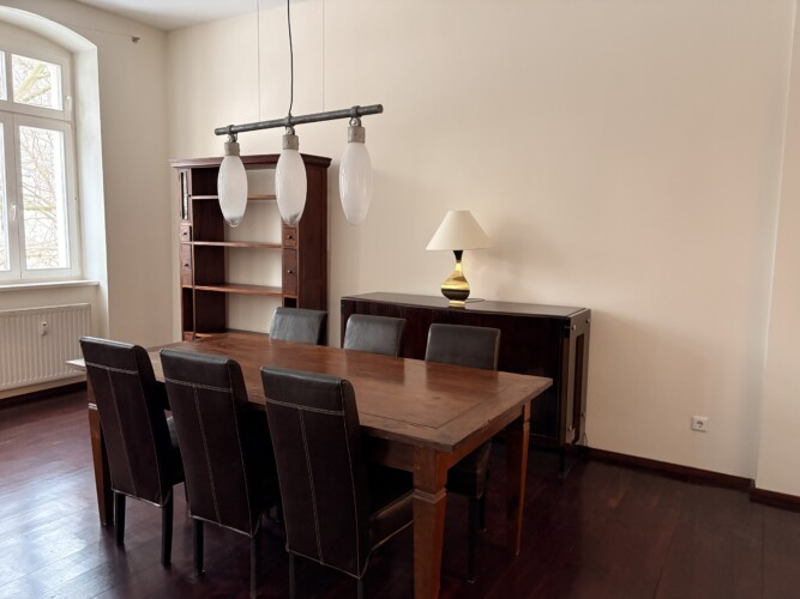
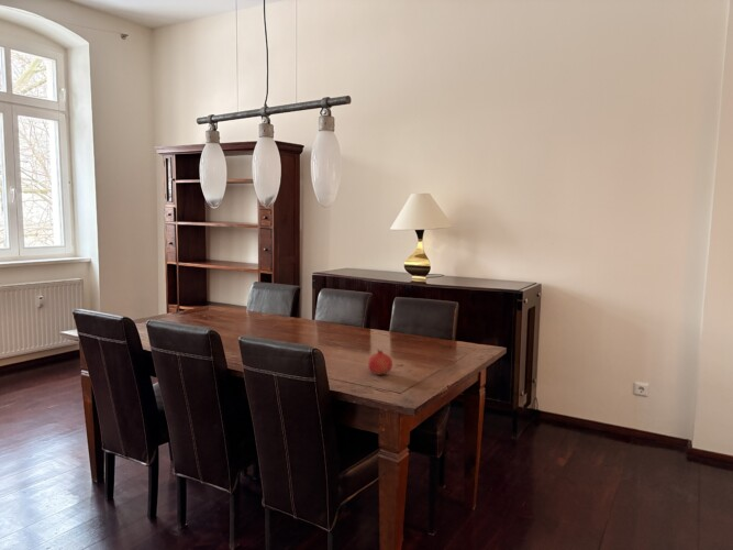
+ fruit [367,349,393,376]
